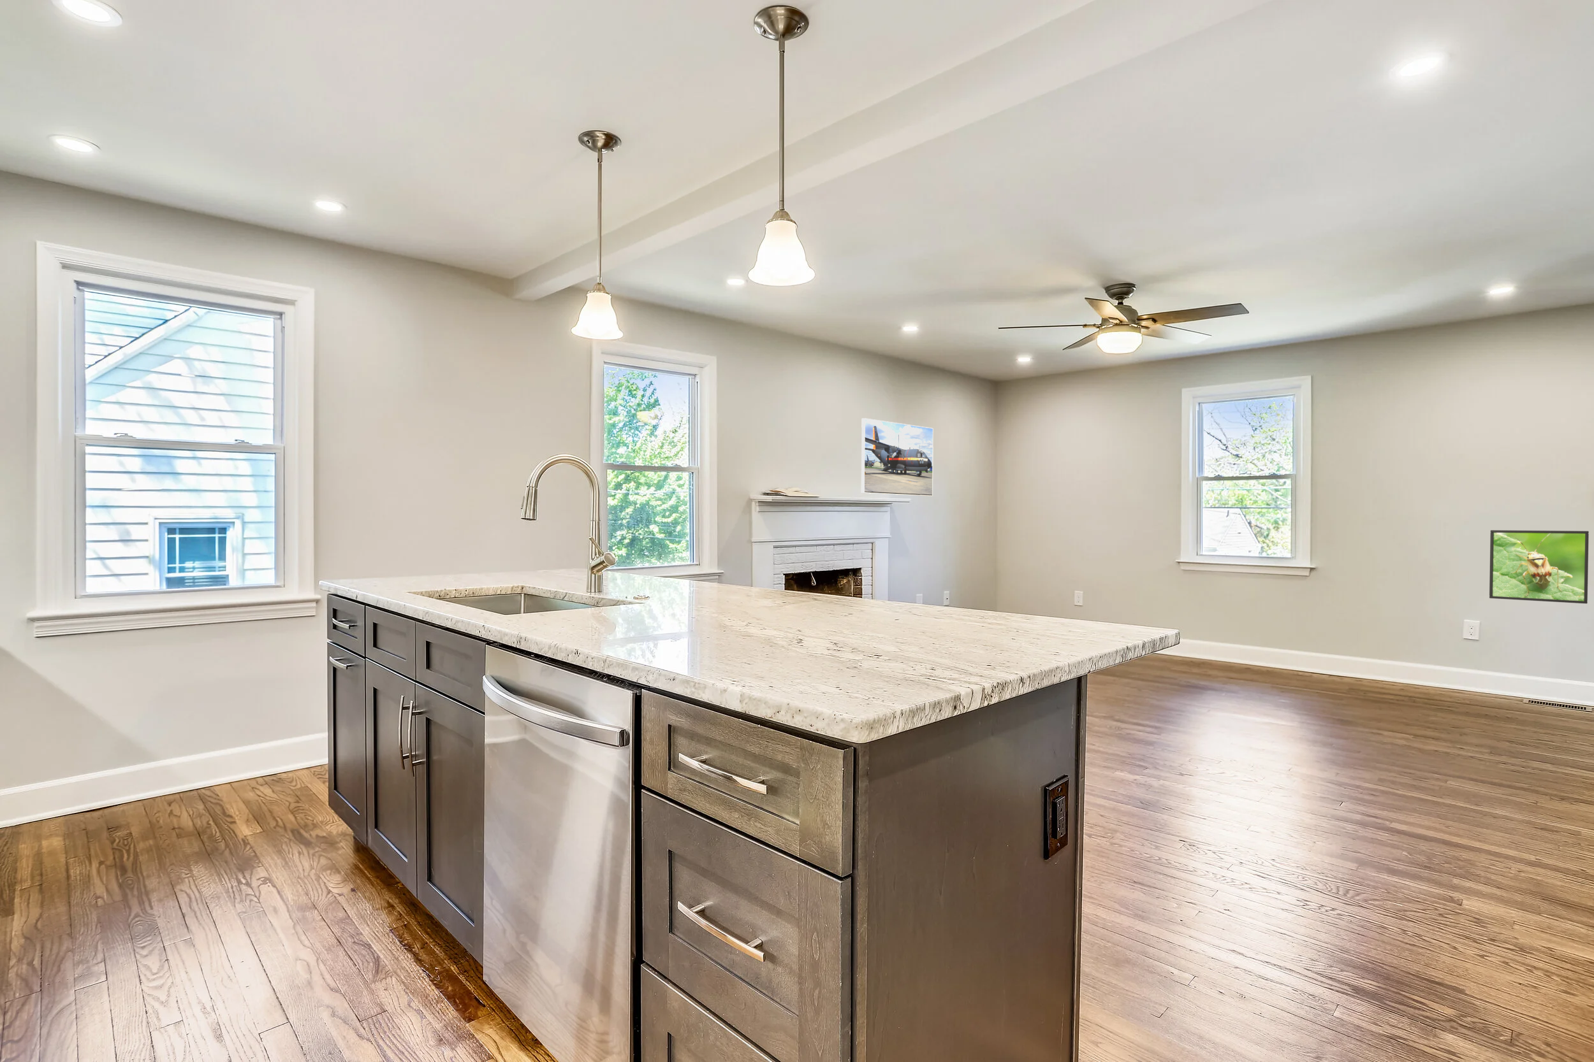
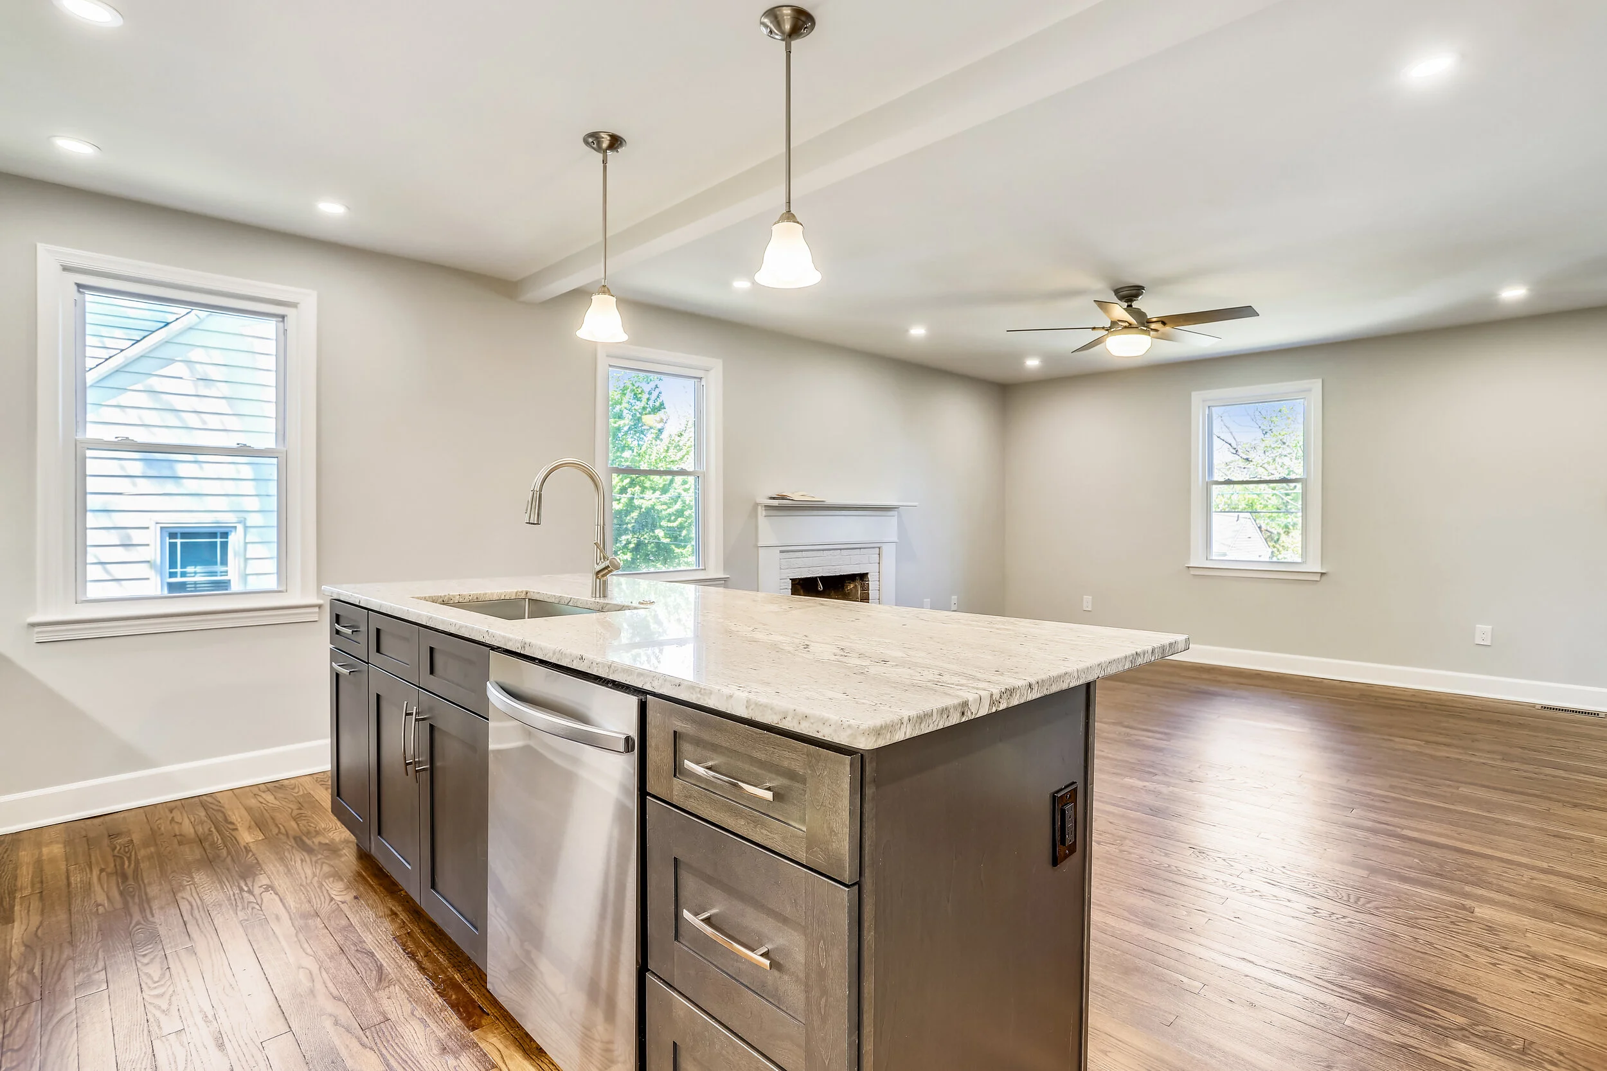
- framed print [1488,530,1589,604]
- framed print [861,417,935,497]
